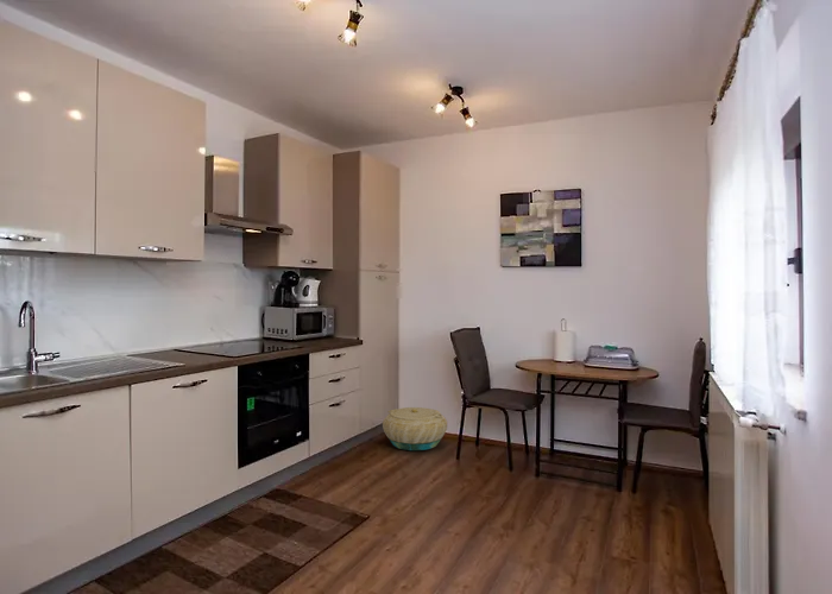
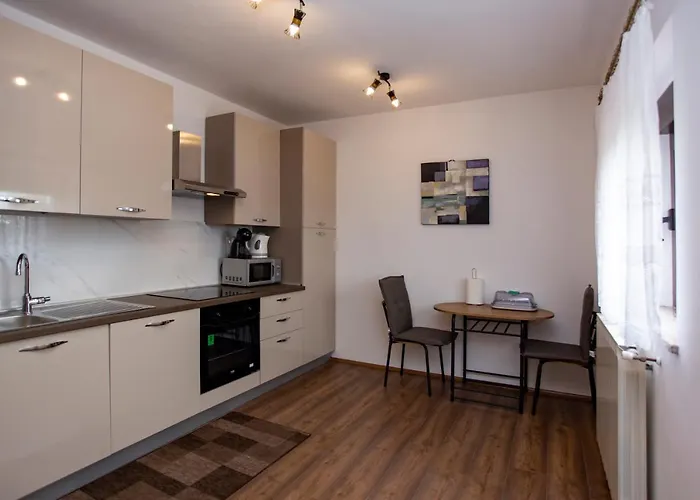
- basket [382,406,448,451]
